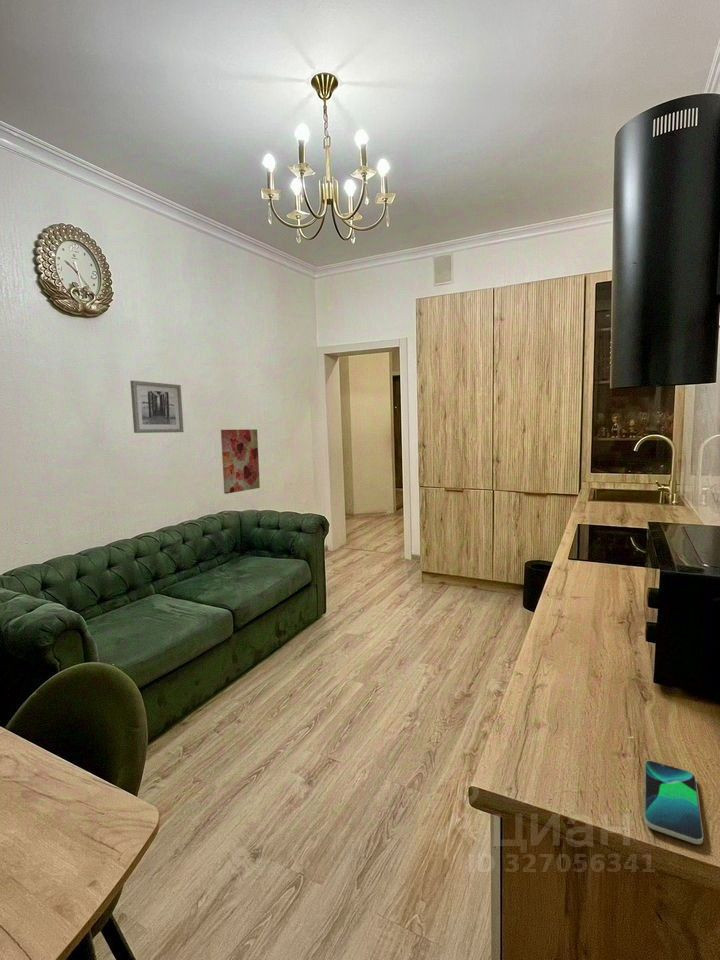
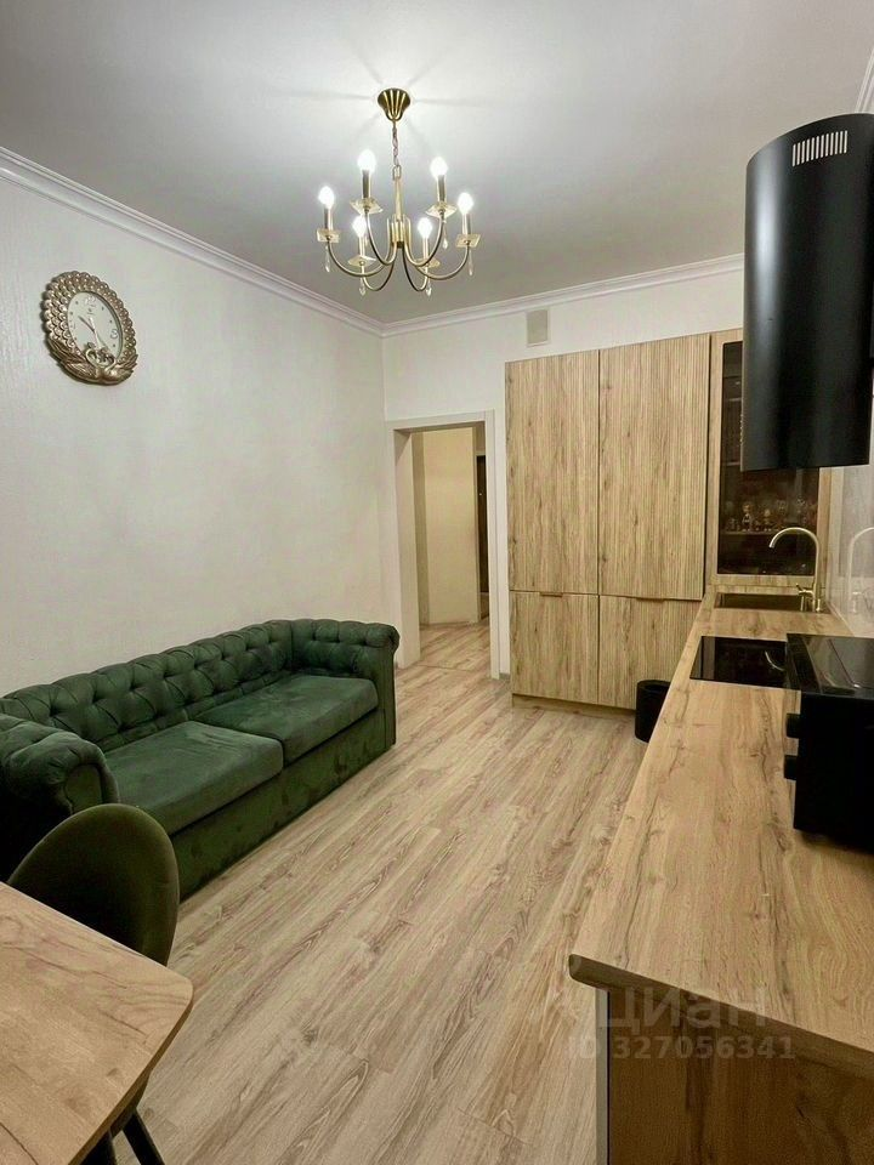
- smartphone [644,760,704,845]
- wall art [129,380,185,434]
- wall art [220,428,261,495]
